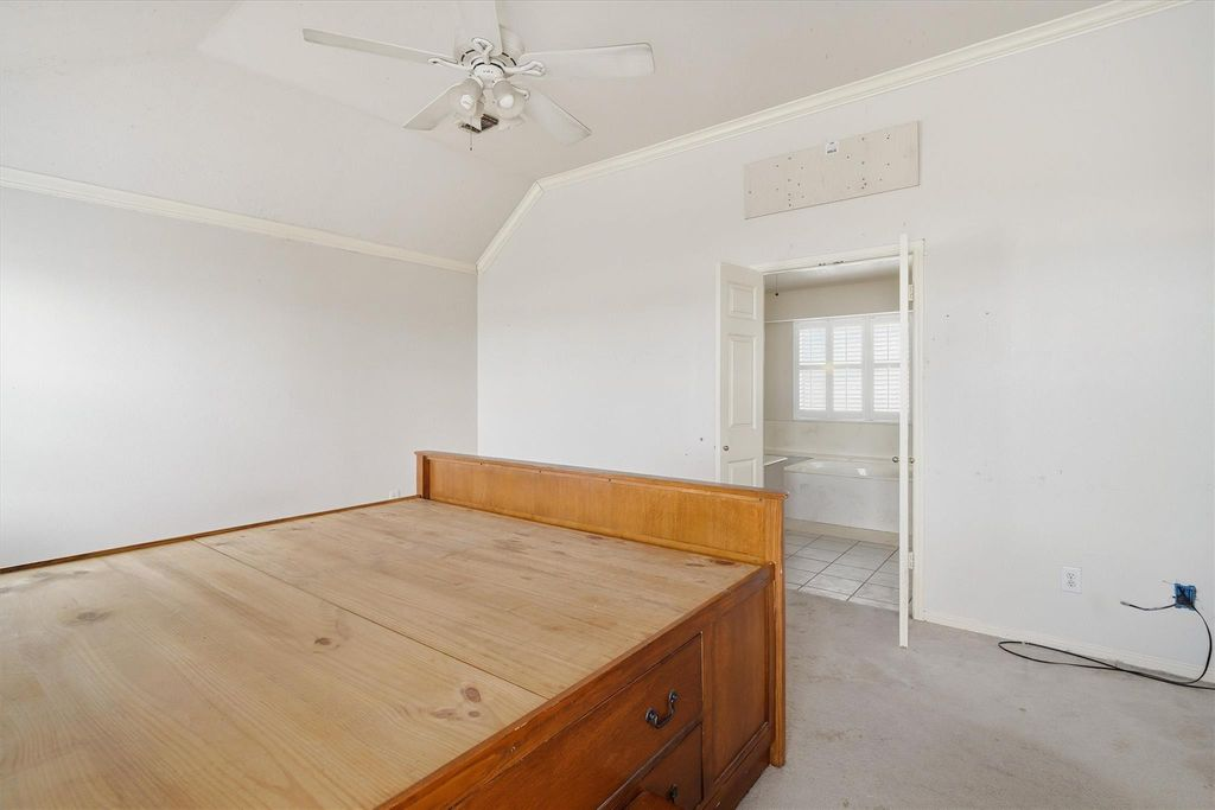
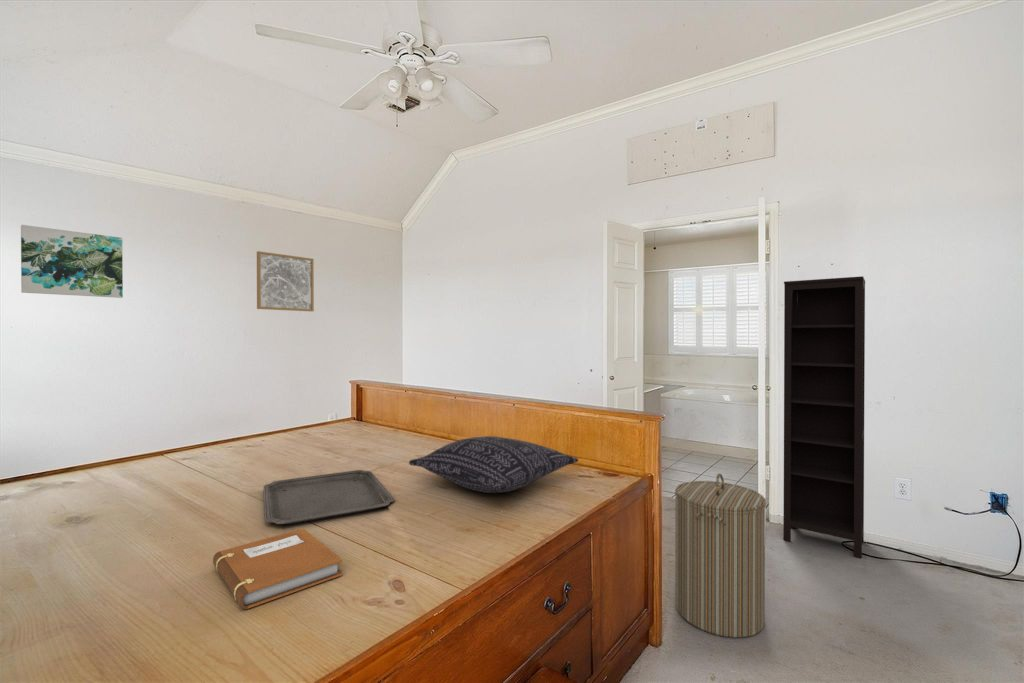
+ bookcase [782,275,866,559]
+ pillow [408,435,580,494]
+ notebook [212,527,344,610]
+ wall art [256,250,315,312]
+ tray [263,469,395,525]
+ laundry hamper [674,472,767,639]
+ wall art [20,224,124,299]
